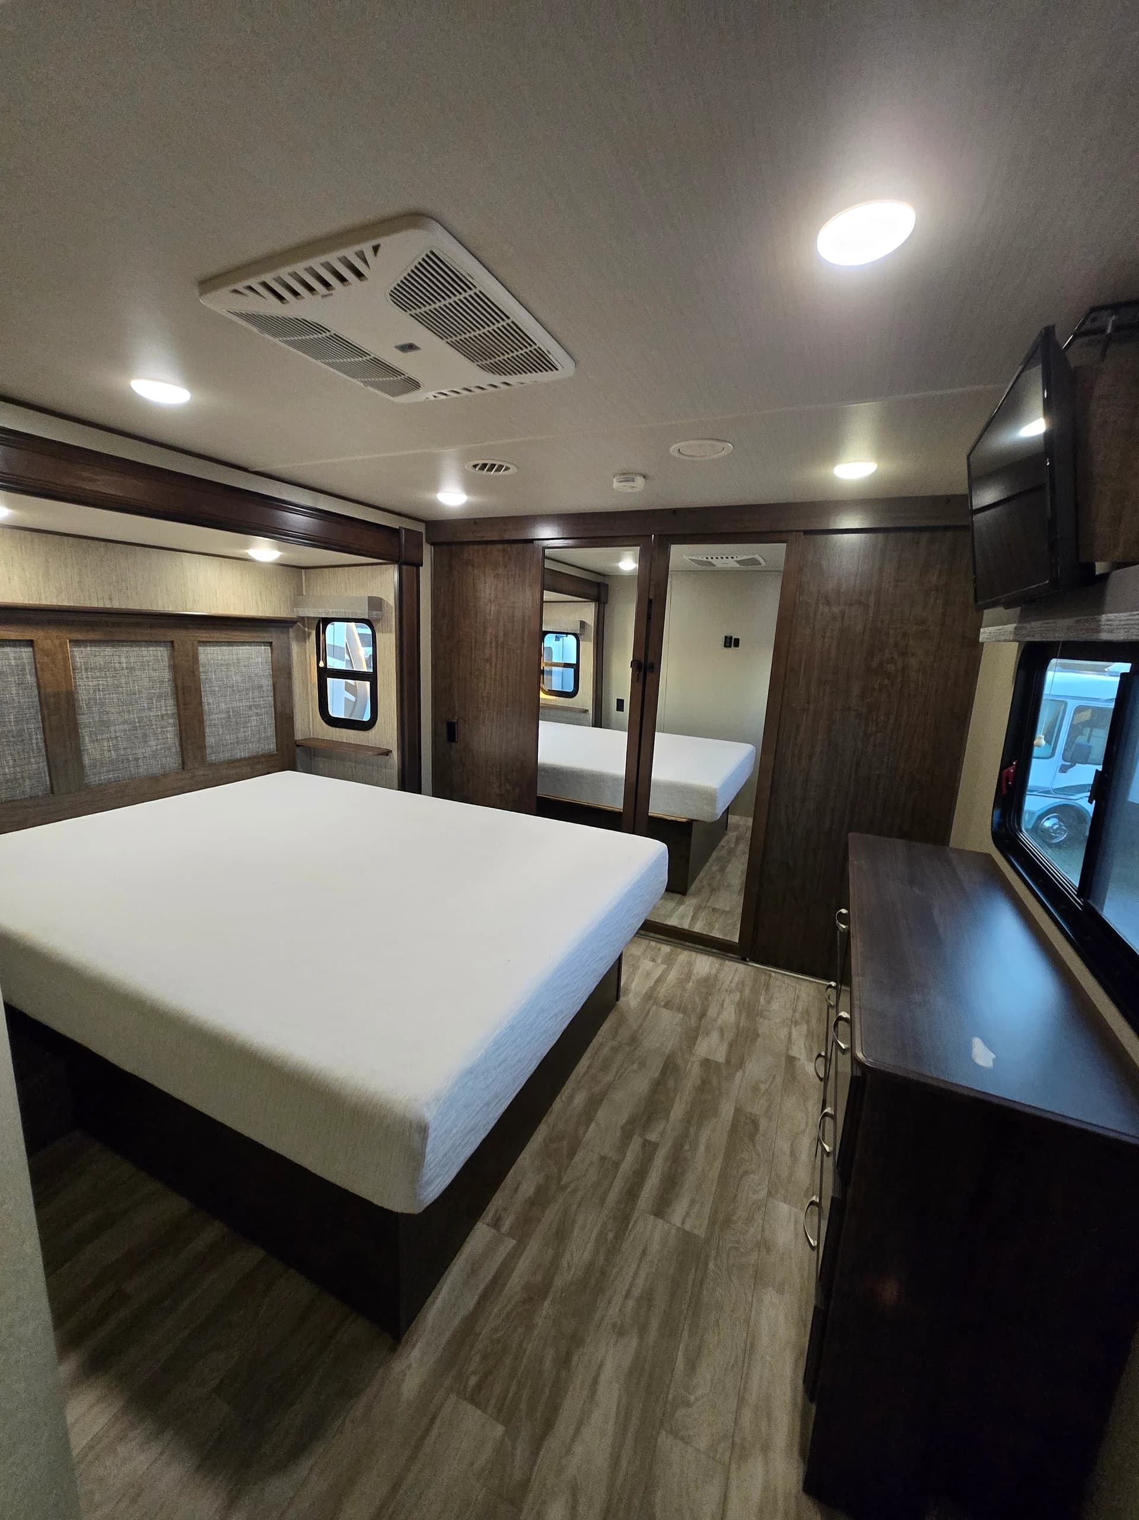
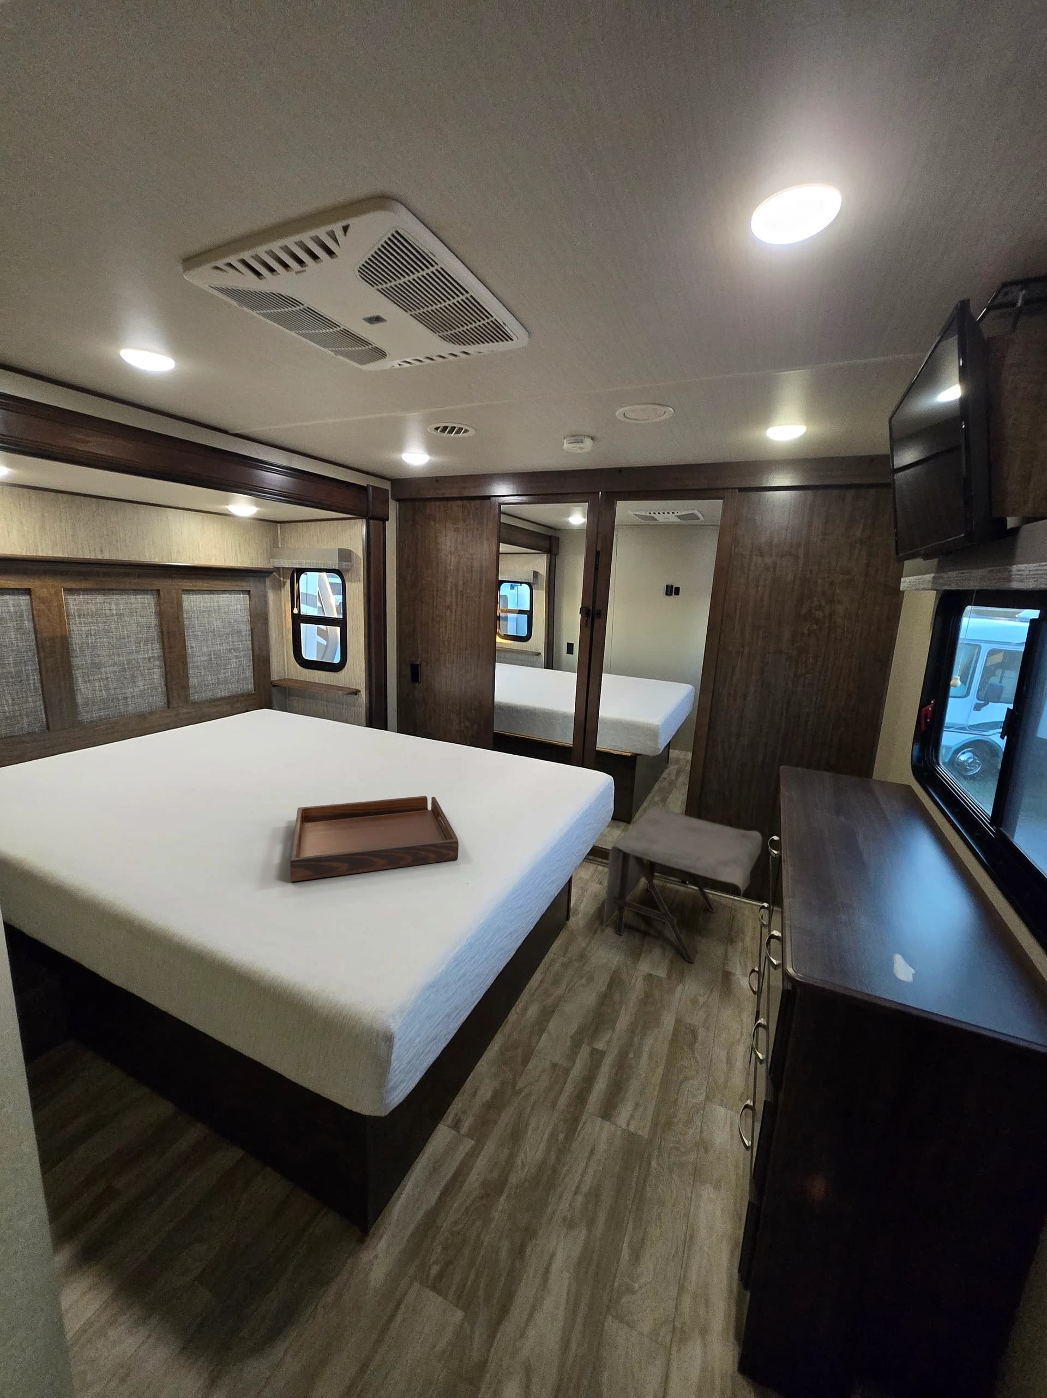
+ side table [602,805,762,964]
+ serving tray [289,795,459,883]
